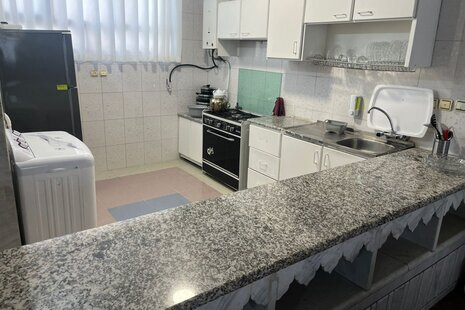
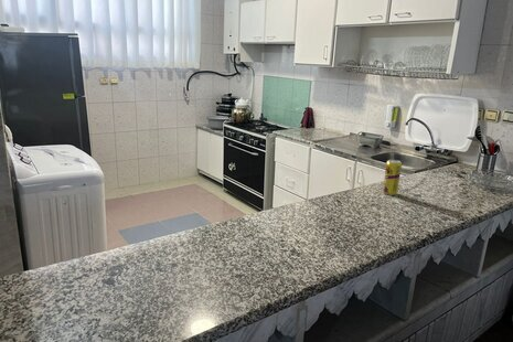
+ beverage can [382,159,403,196]
